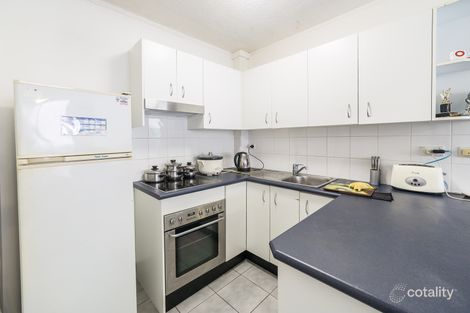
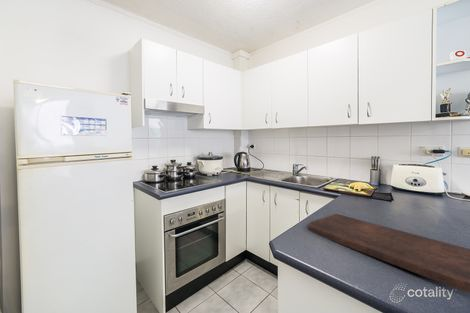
+ cutting board [307,213,470,294]
